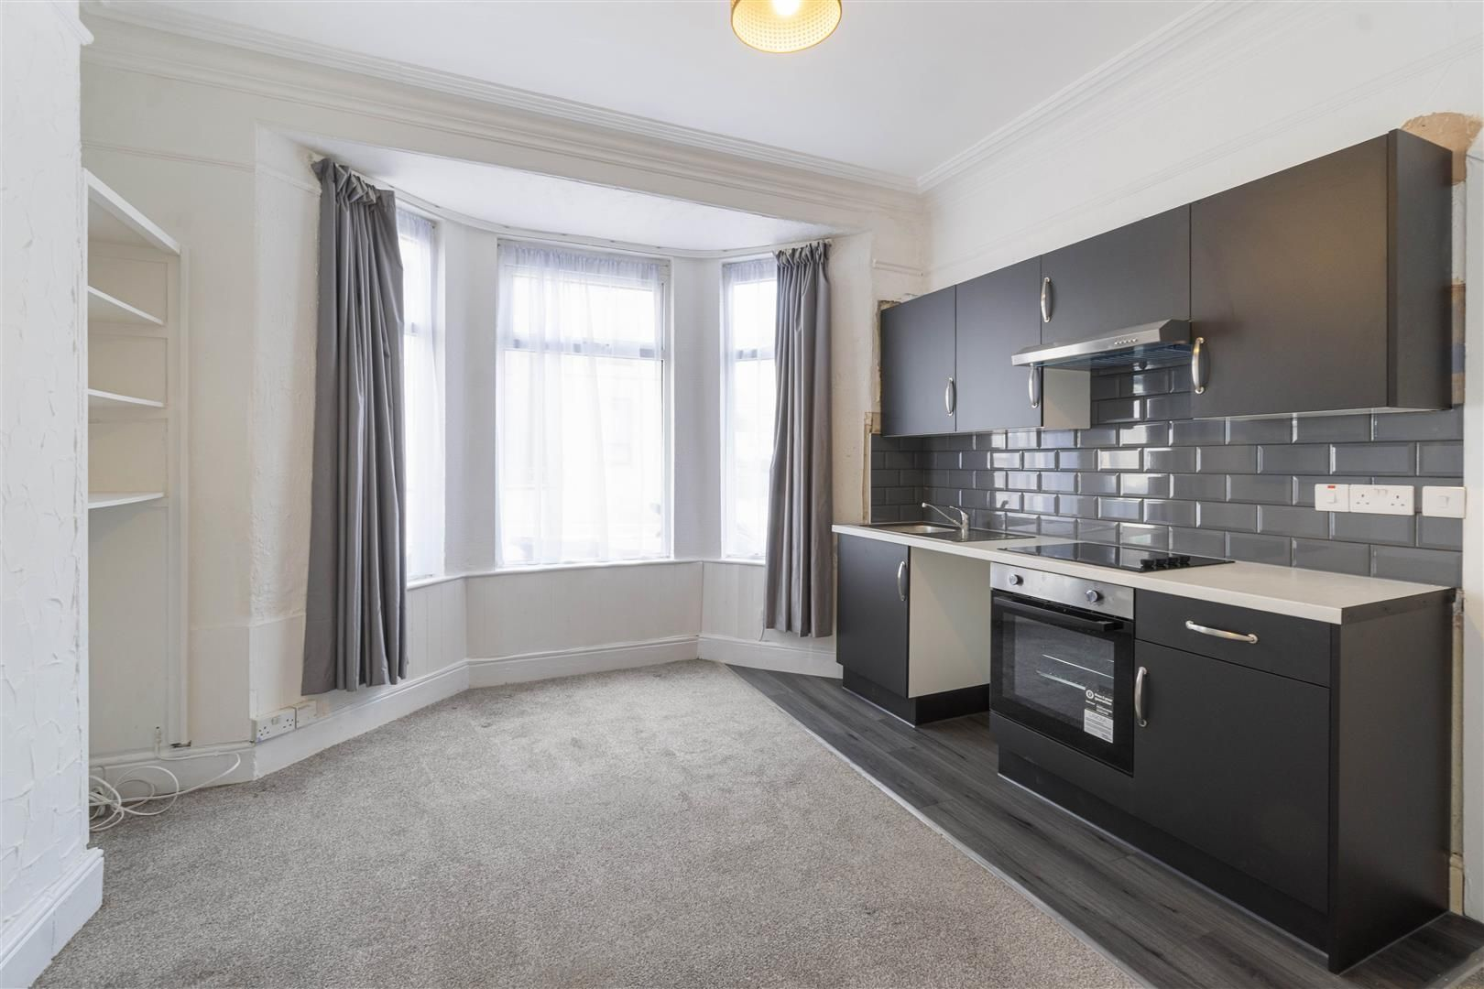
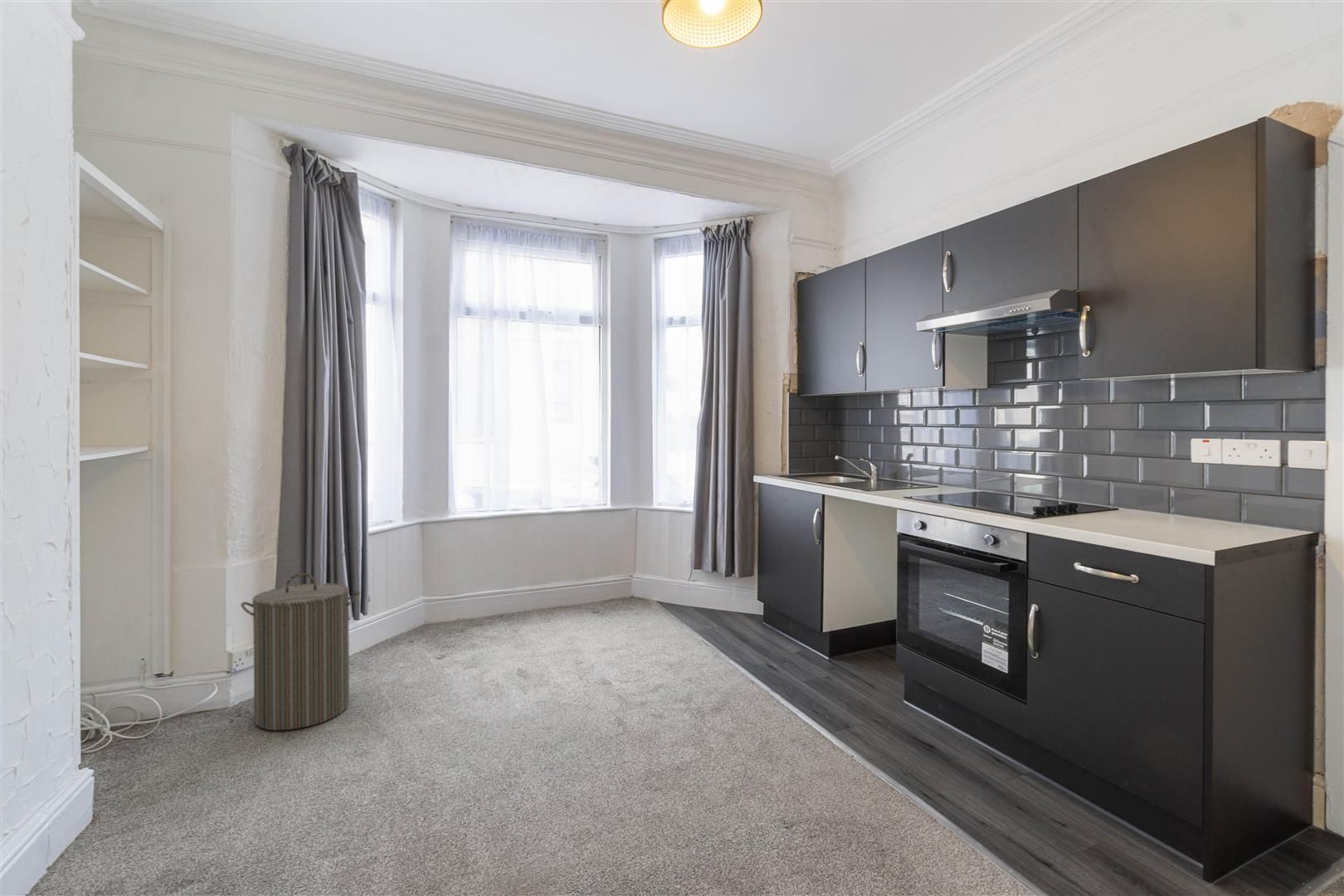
+ laundry hamper [240,572,361,731]
